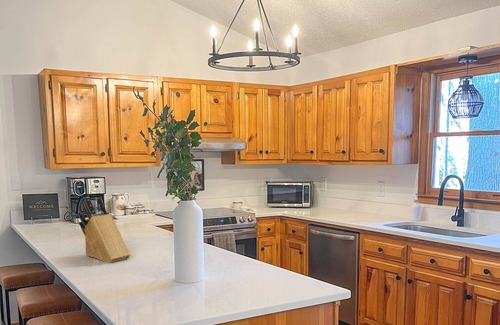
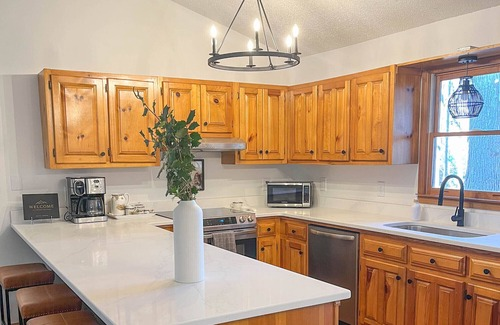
- knife block [77,196,131,264]
